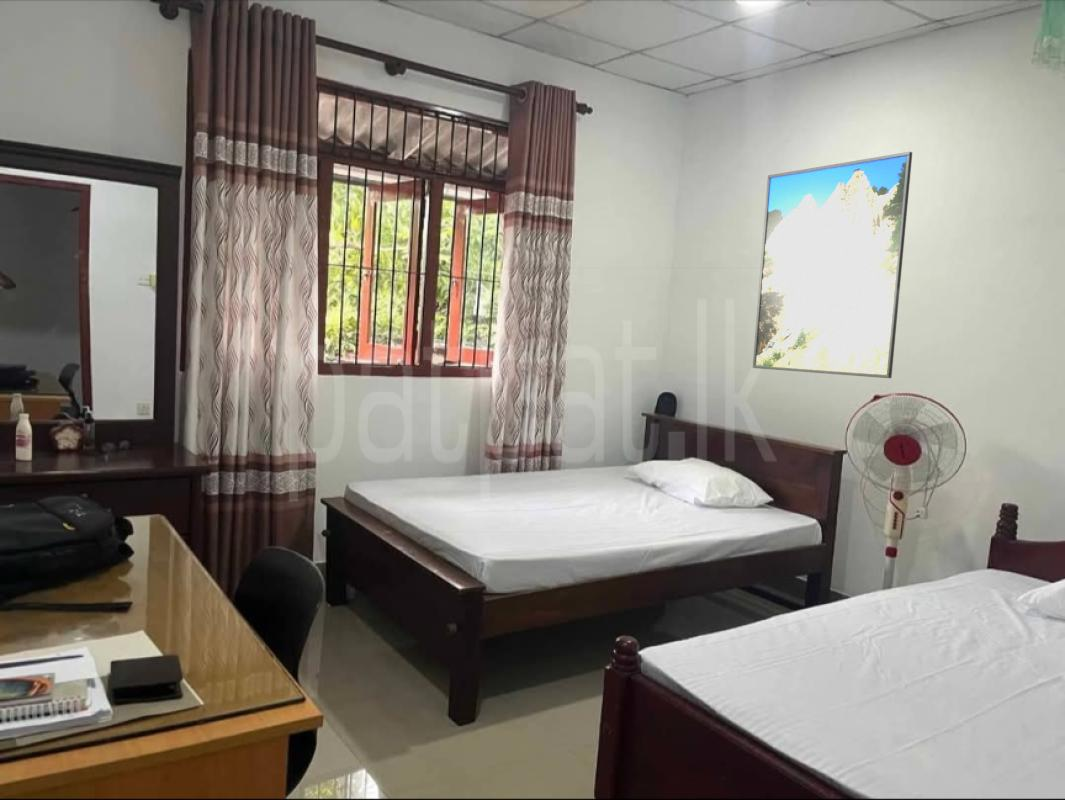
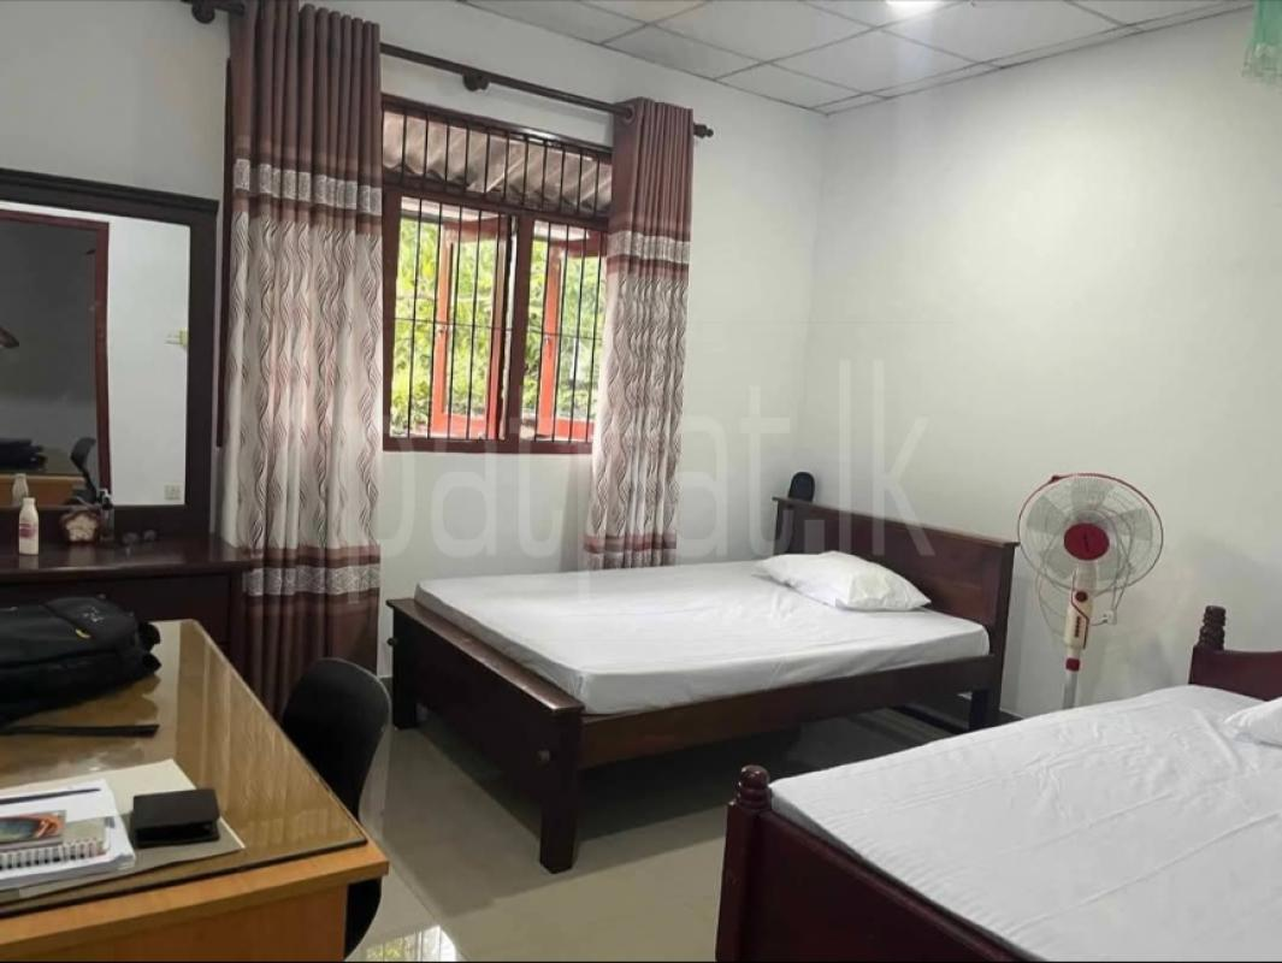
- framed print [752,151,913,379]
